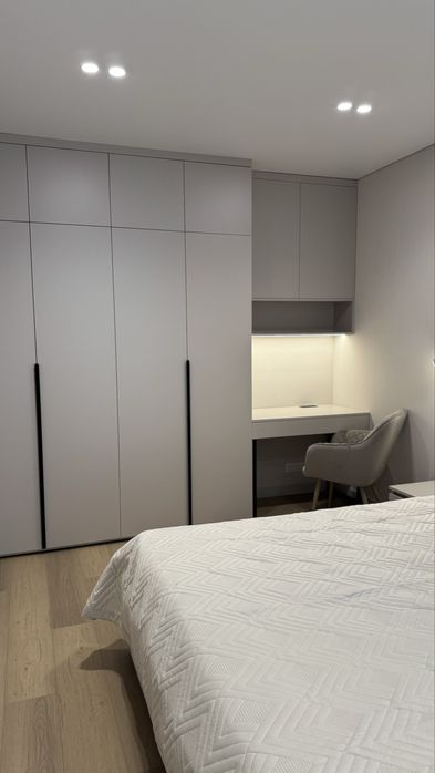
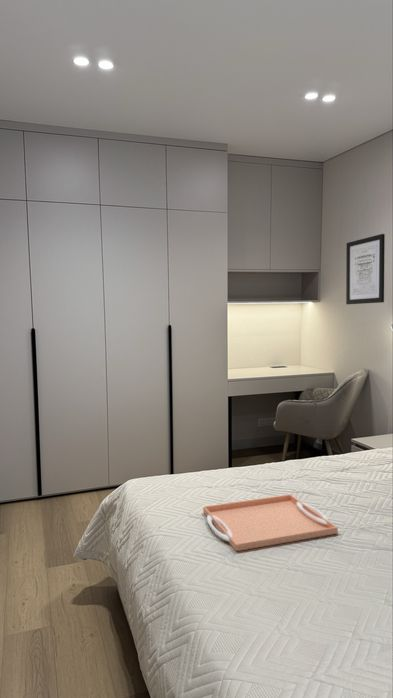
+ serving tray [202,493,339,552]
+ wall art [345,233,386,305]
